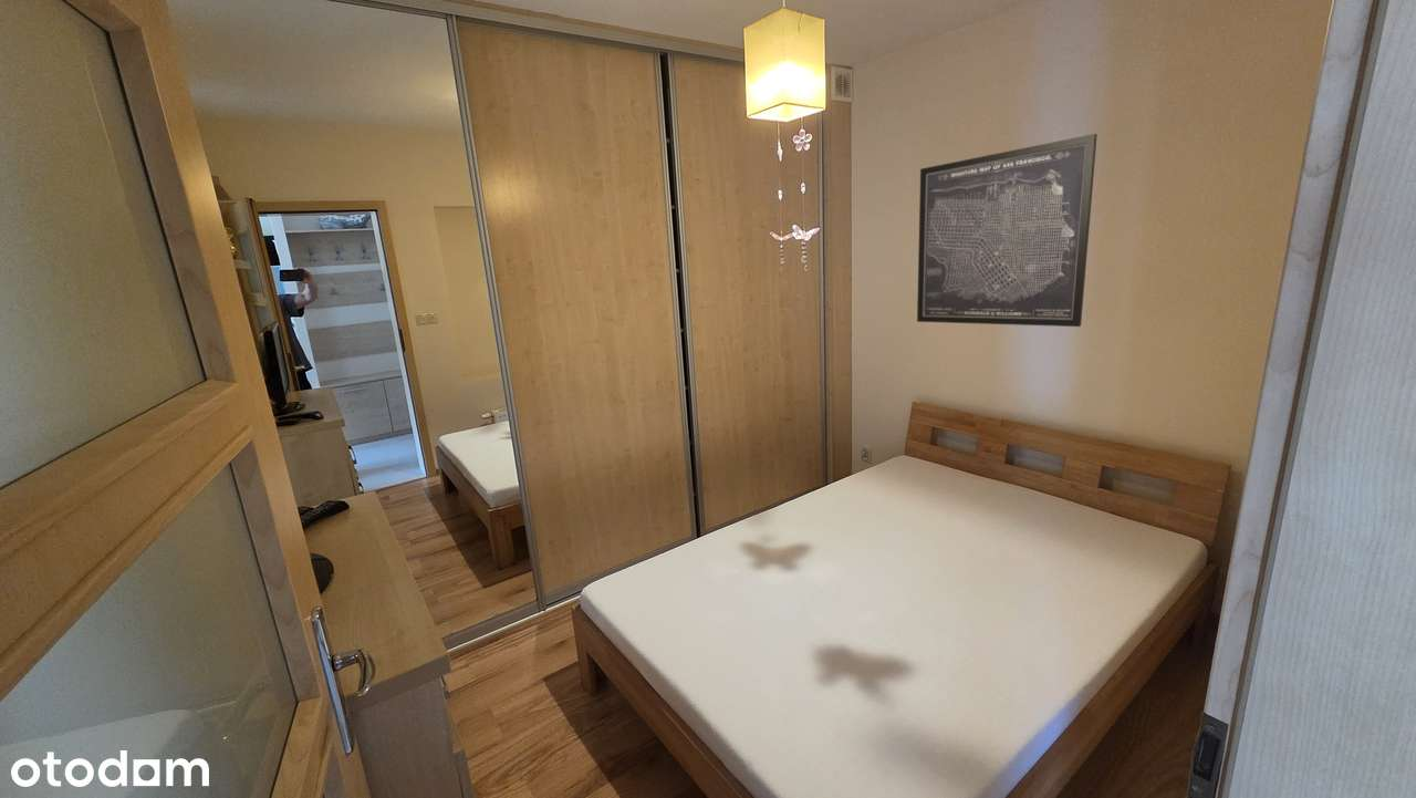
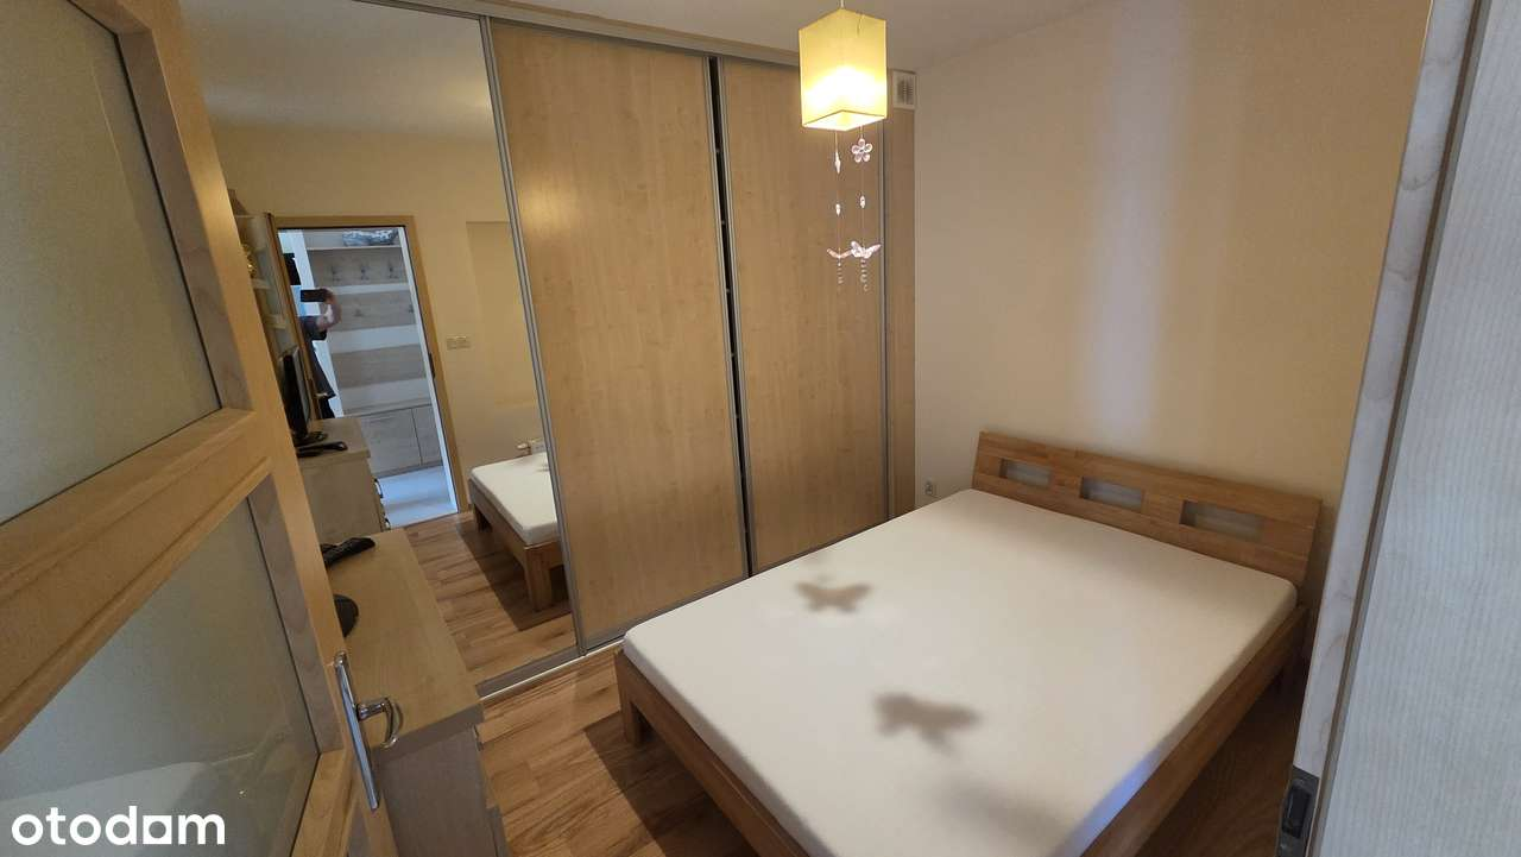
- wall art [916,133,1099,328]
